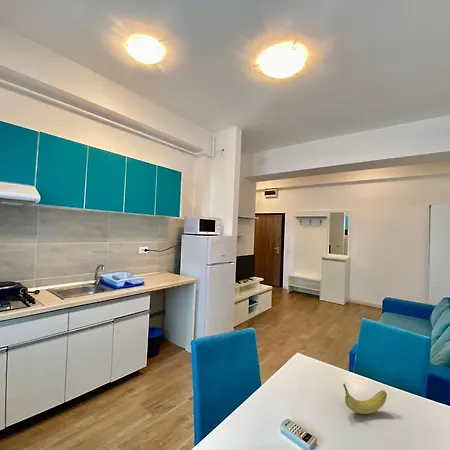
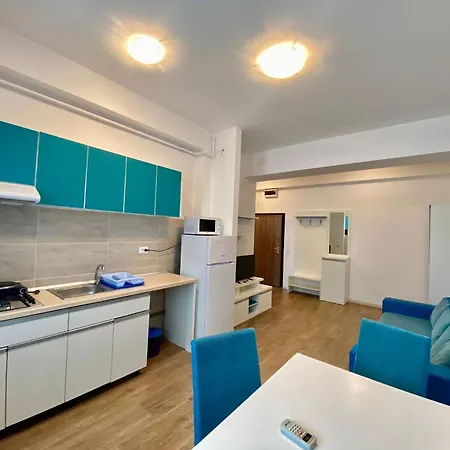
- fruit [342,382,388,415]
